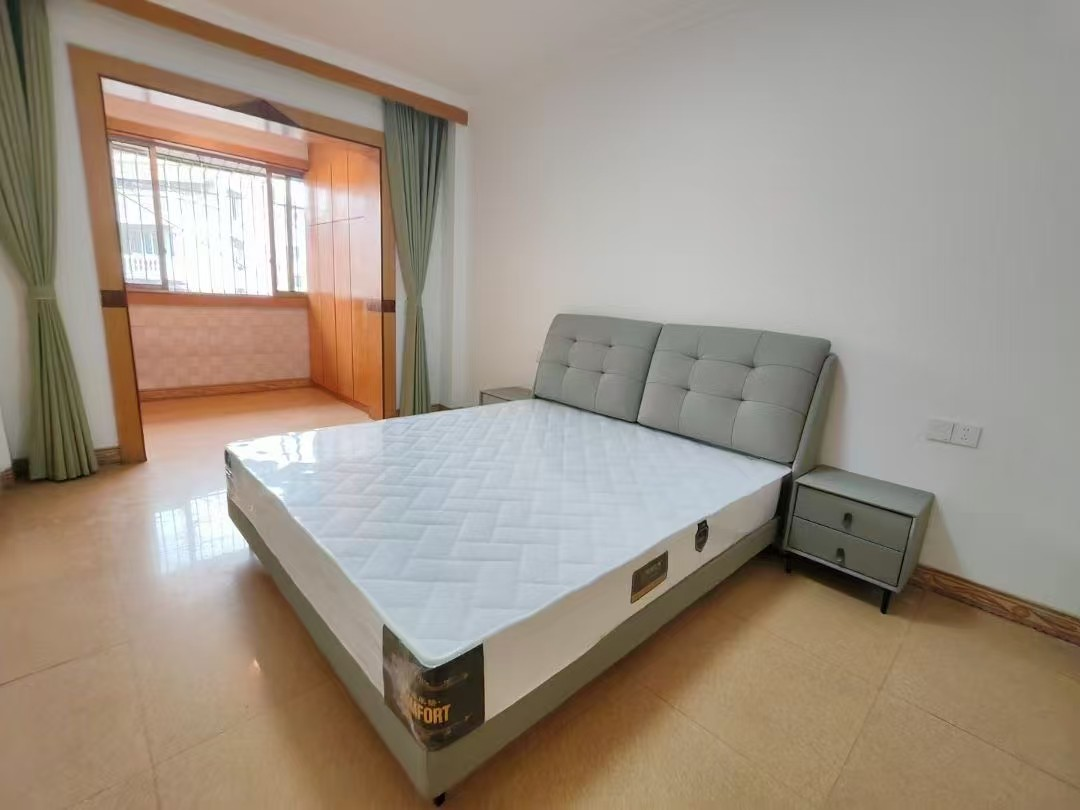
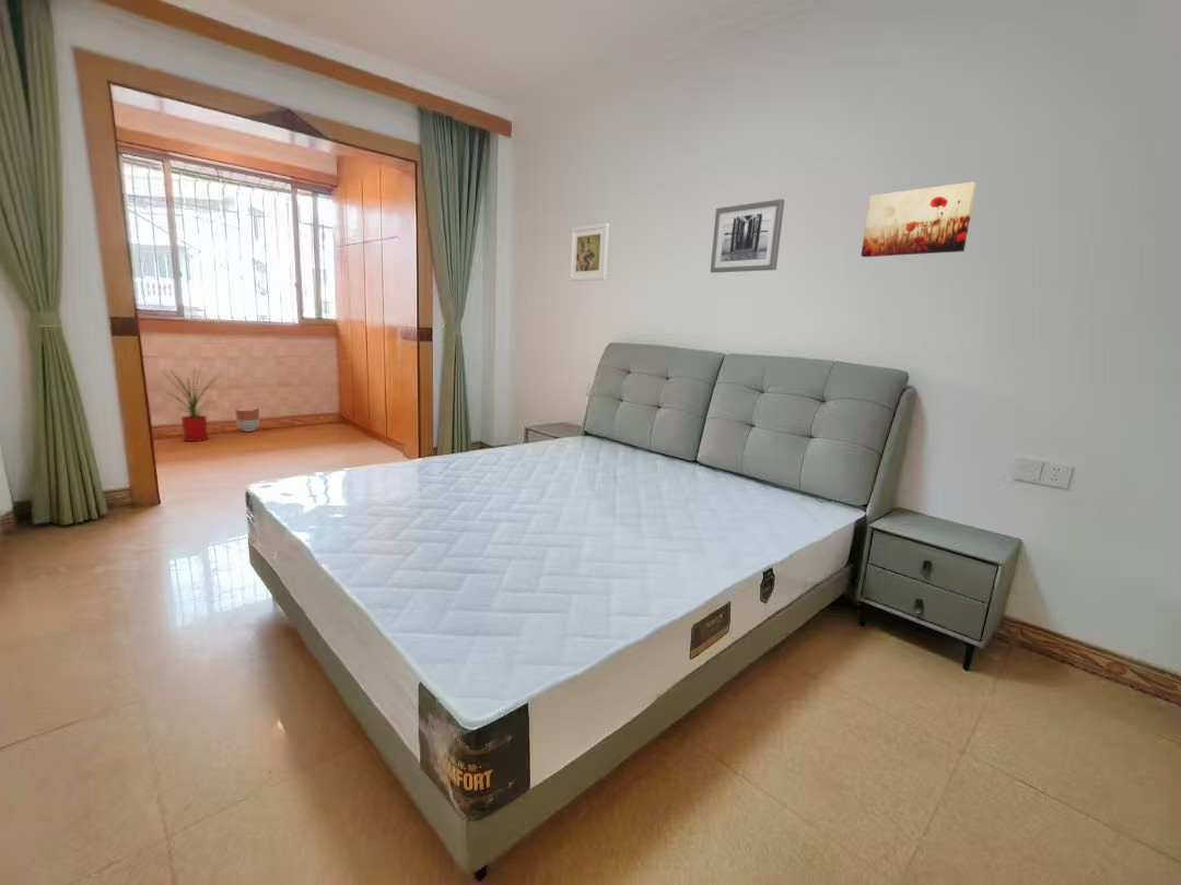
+ house plant [155,364,225,442]
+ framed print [569,222,610,282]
+ wall art [710,198,785,274]
+ planter [234,408,260,433]
+ wall art [860,180,978,258]
